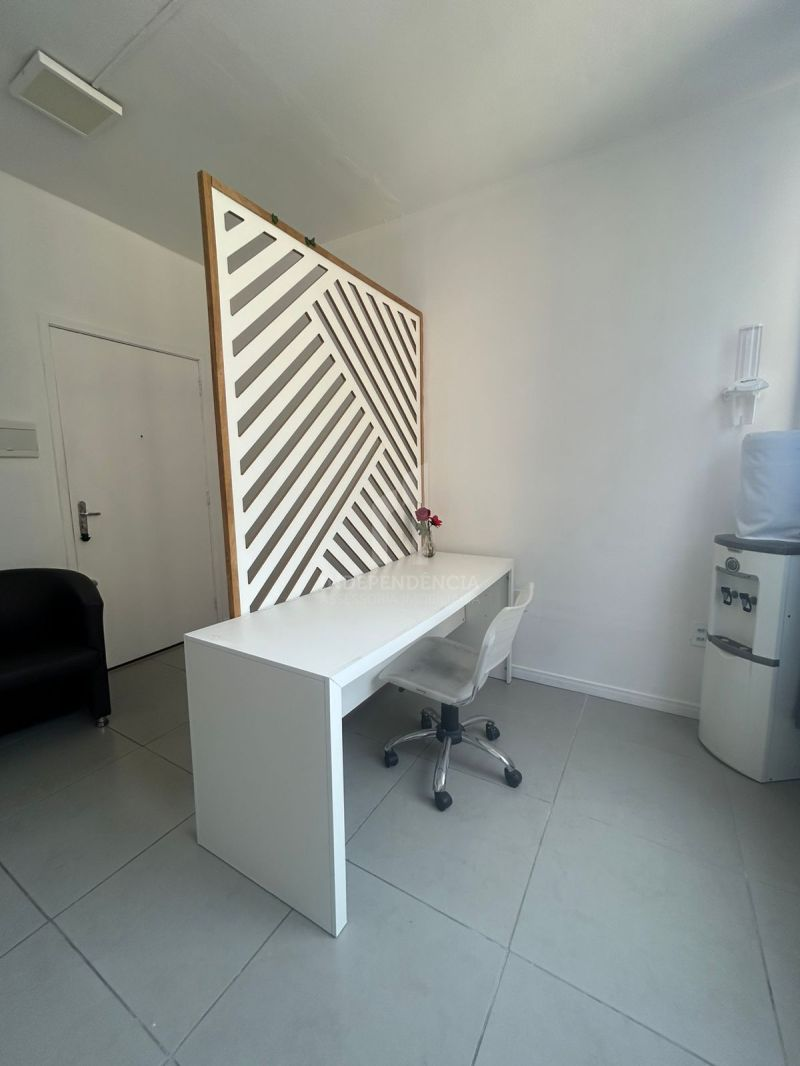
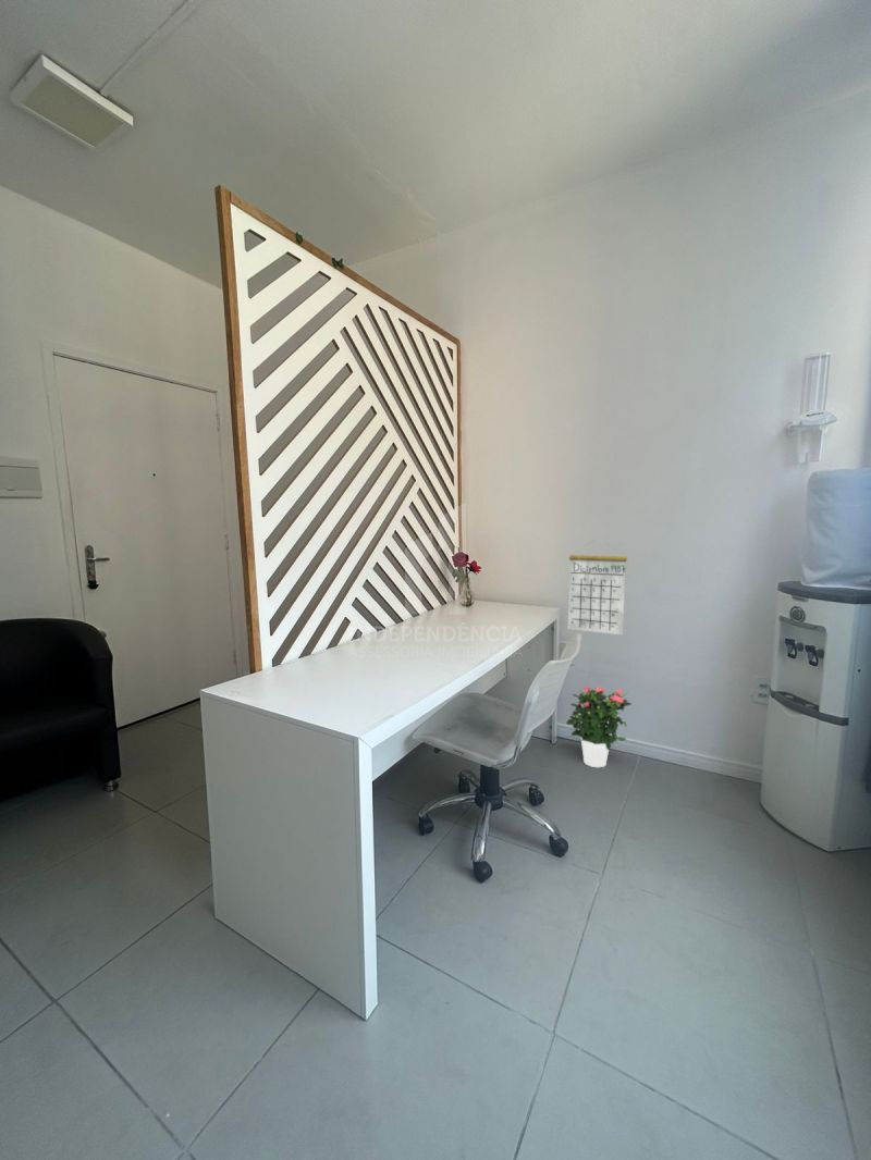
+ potted flower [565,686,633,768]
+ calendar [567,539,628,635]
